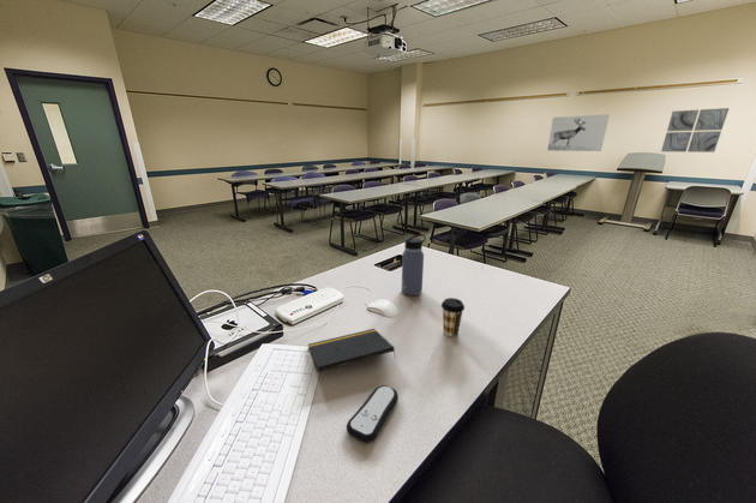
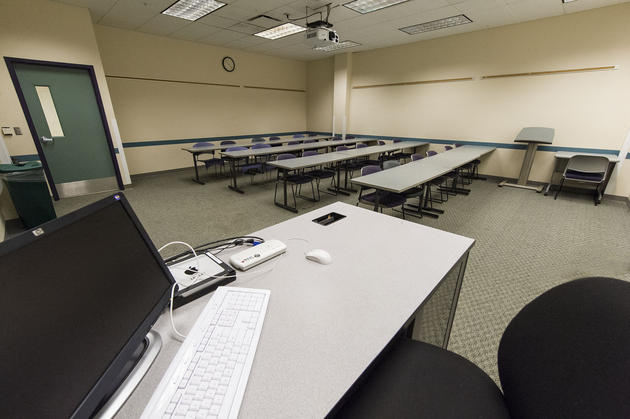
- notepad [307,328,397,373]
- wall art [546,113,611,152]
- water bottle [401,233,427,297]
- wall art [660,107,731,154]
- coffee cup [440,297,466,337]
- remote control [346,384,400,444]
